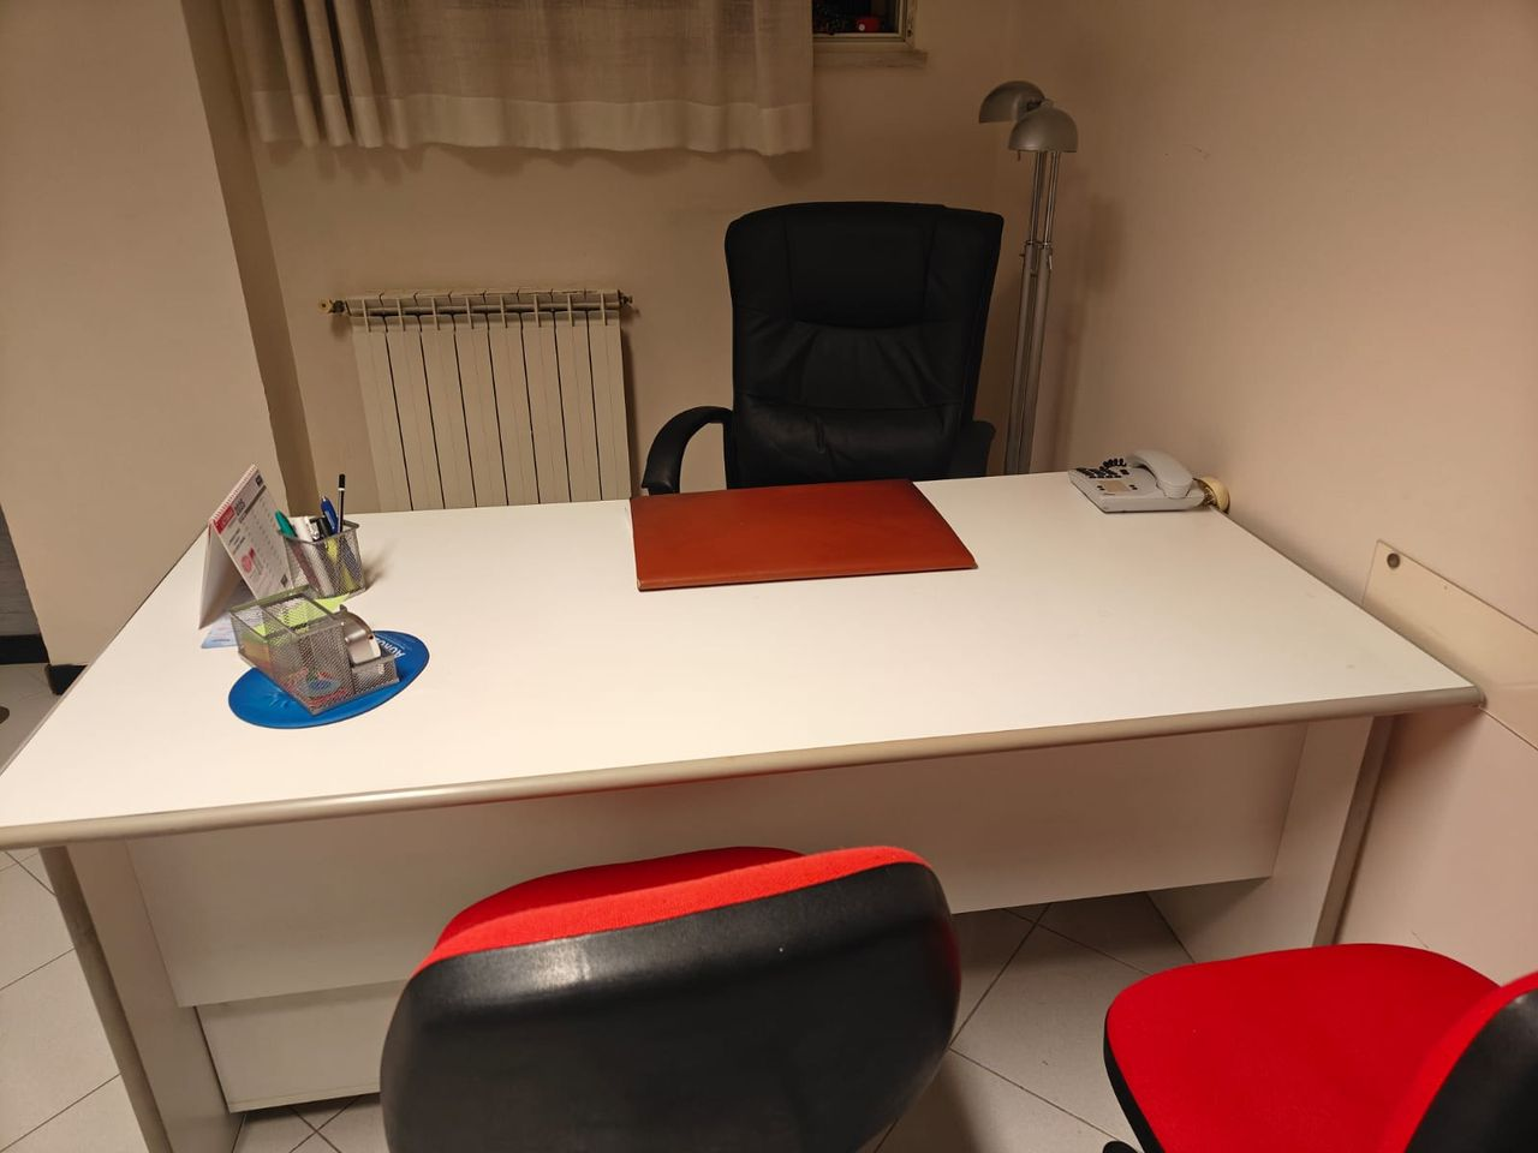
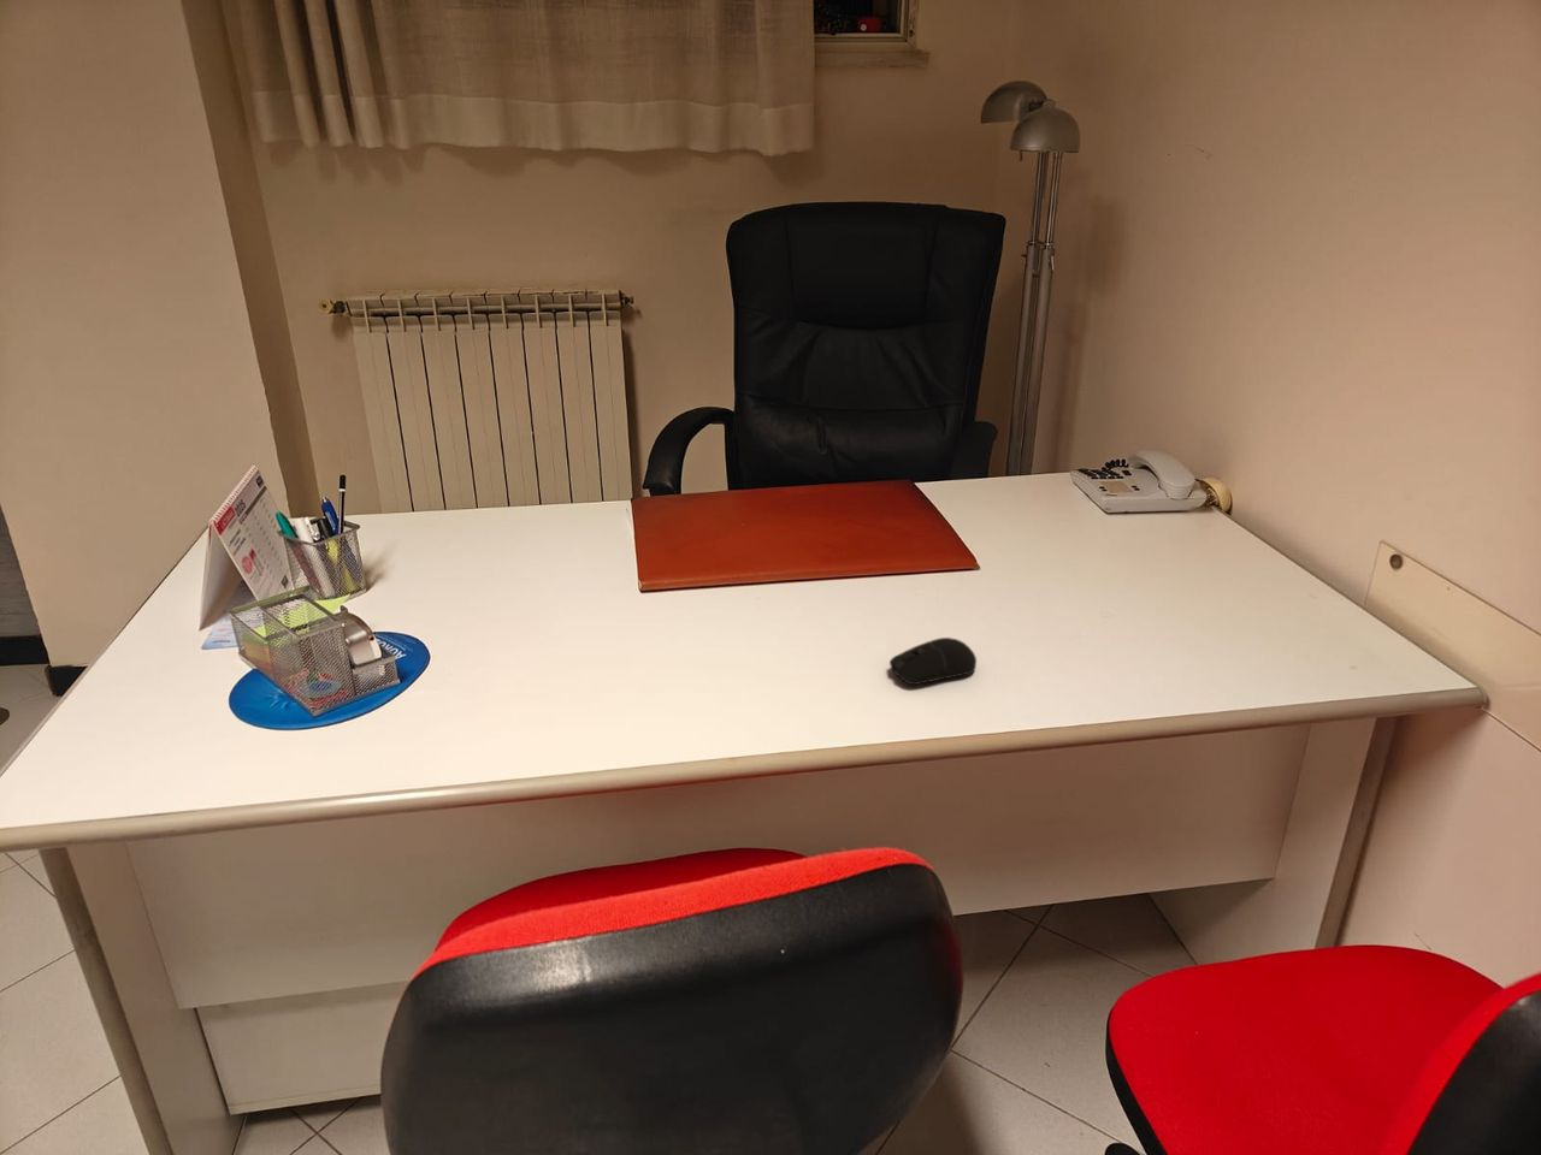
+ computer mouse [888,637,978,685]
